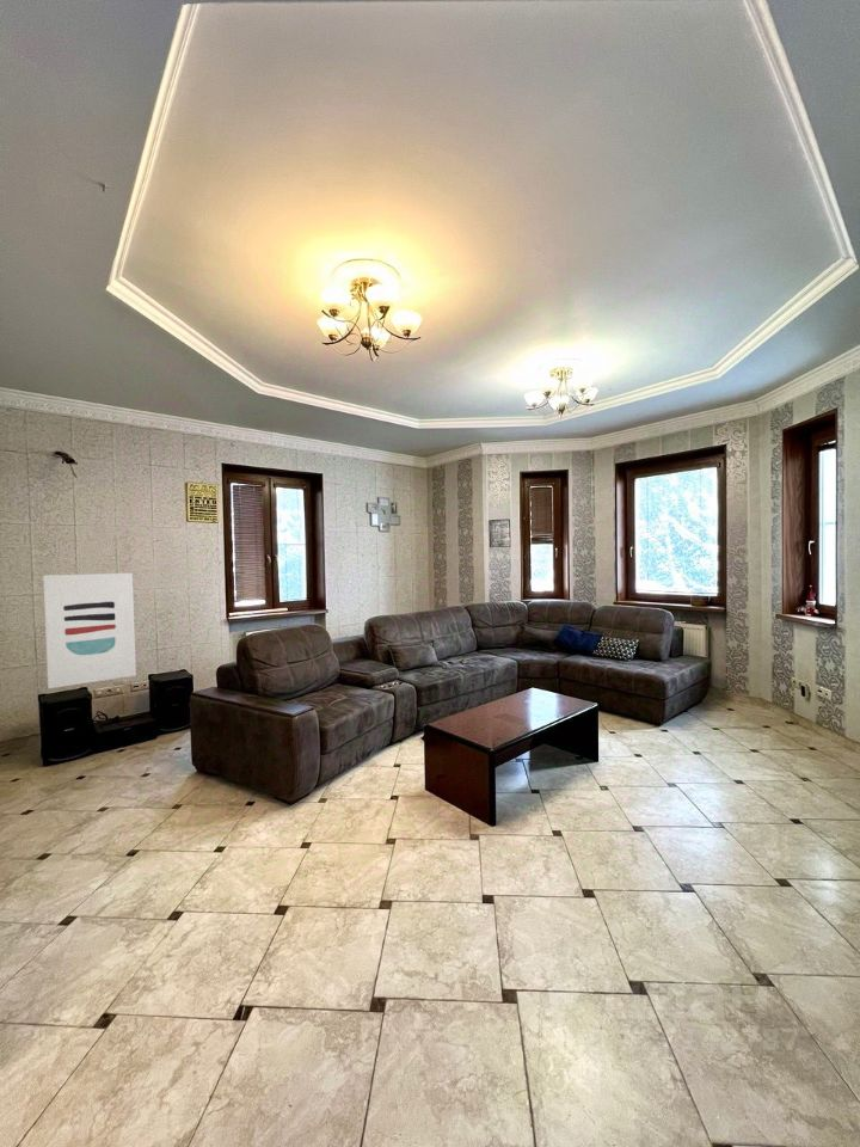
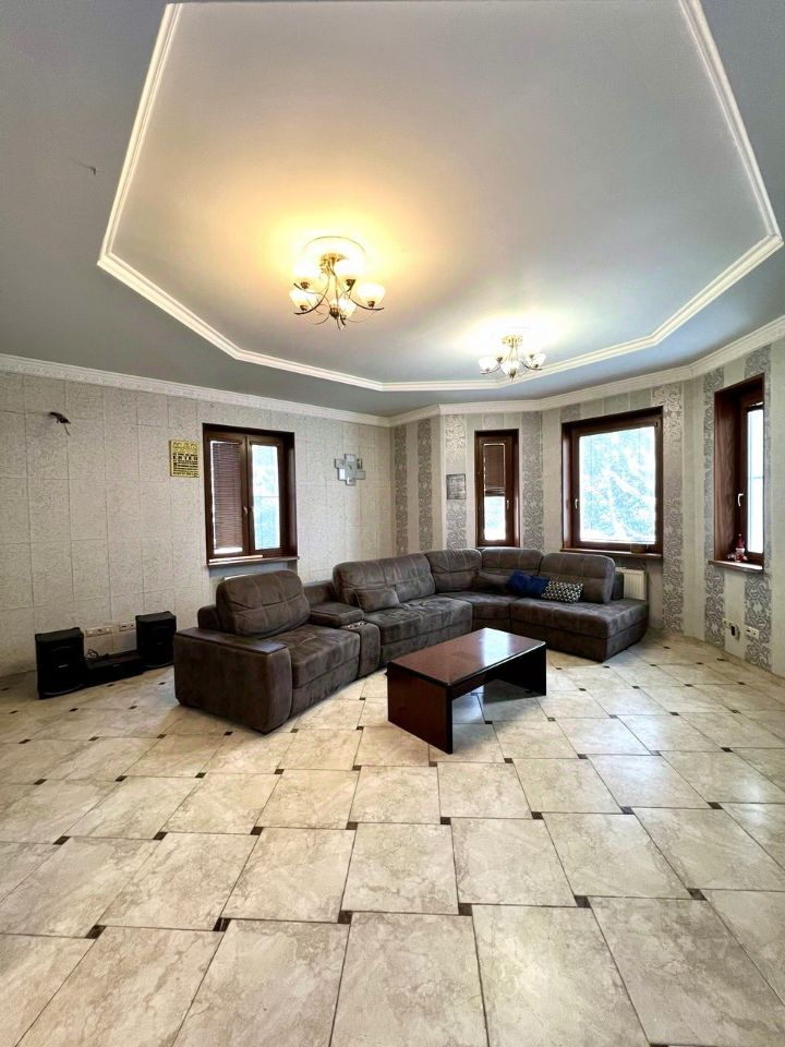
- wall art [42,572,137,689]
